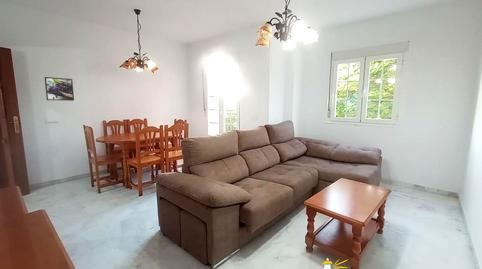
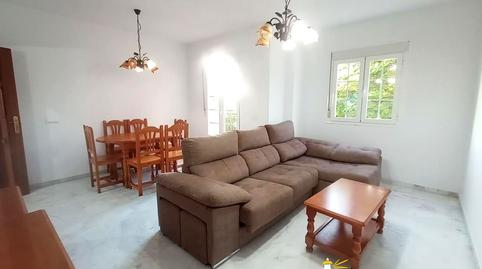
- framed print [43,76,75,102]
